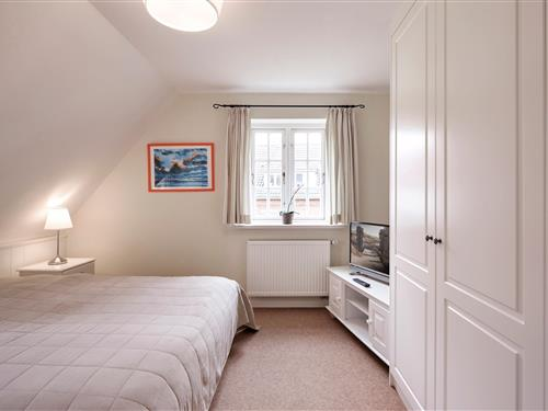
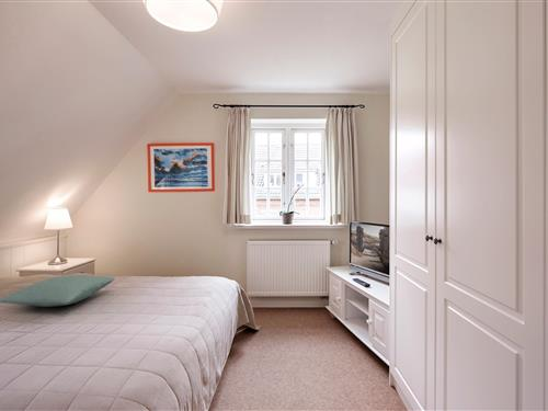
+ pillow [0,274,116,308]
